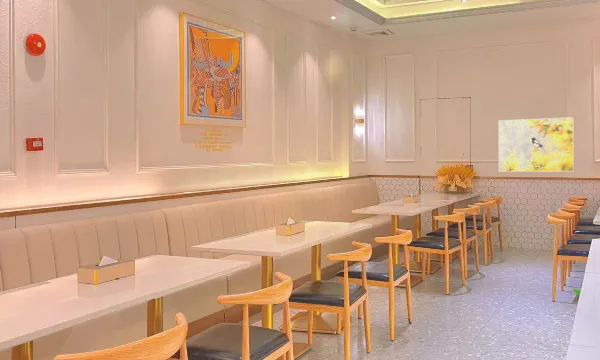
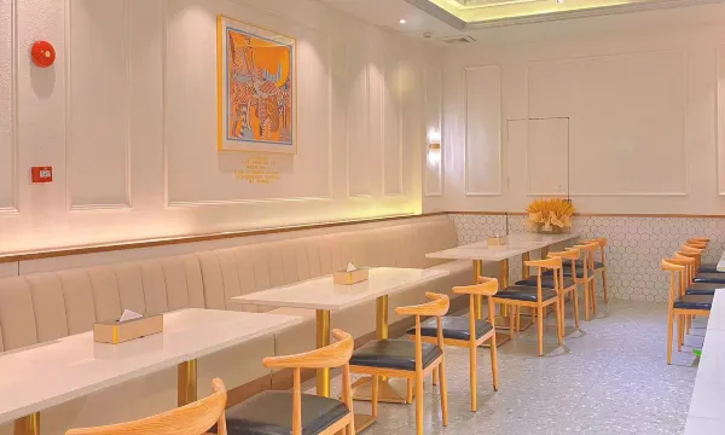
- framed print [498,116,575,173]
